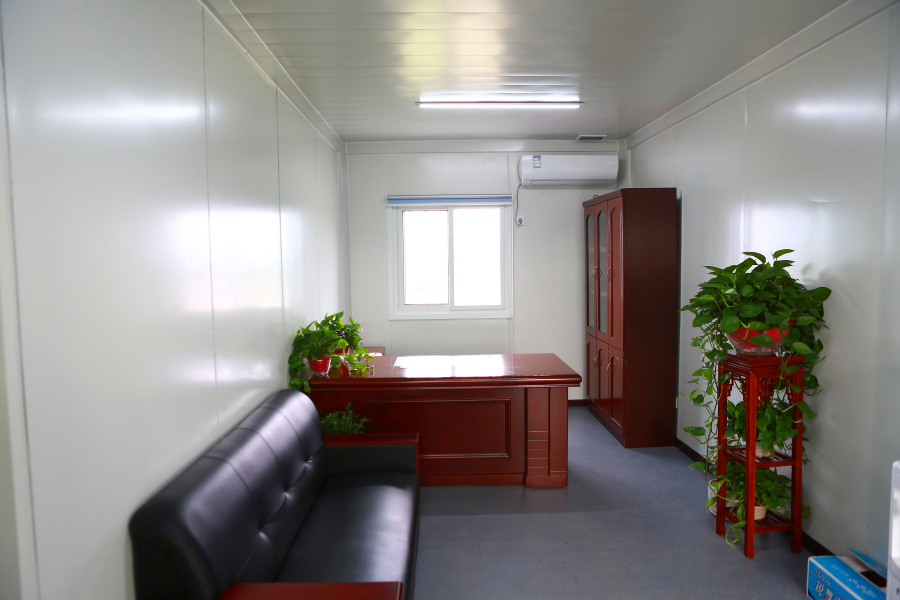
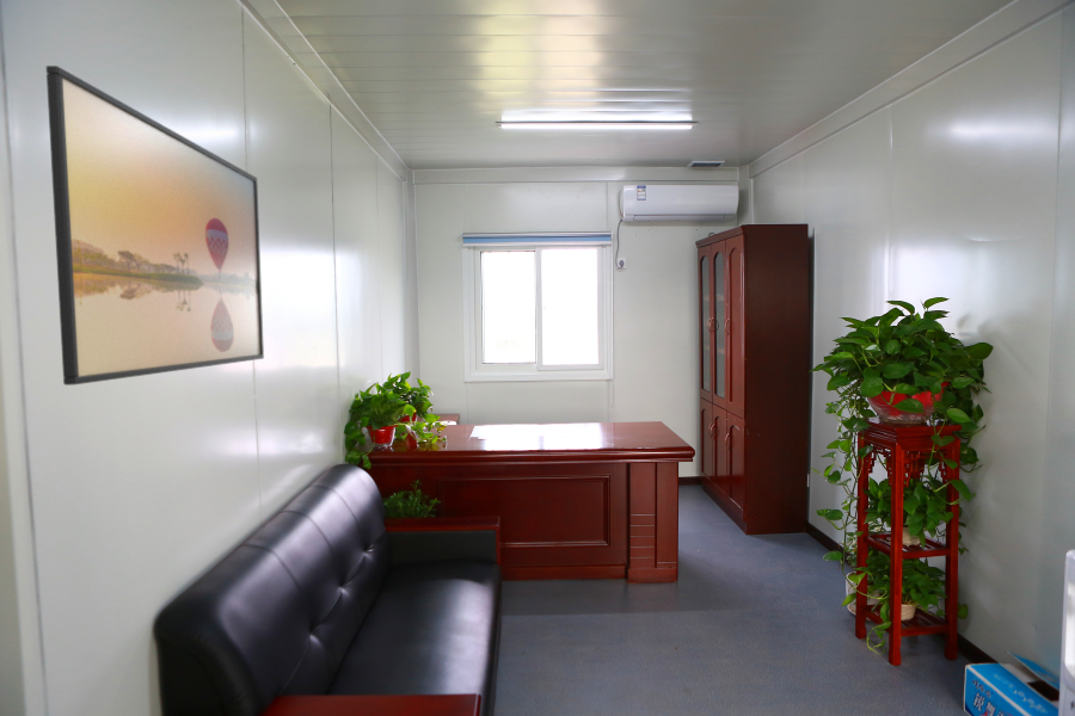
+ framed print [45,64,265,387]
